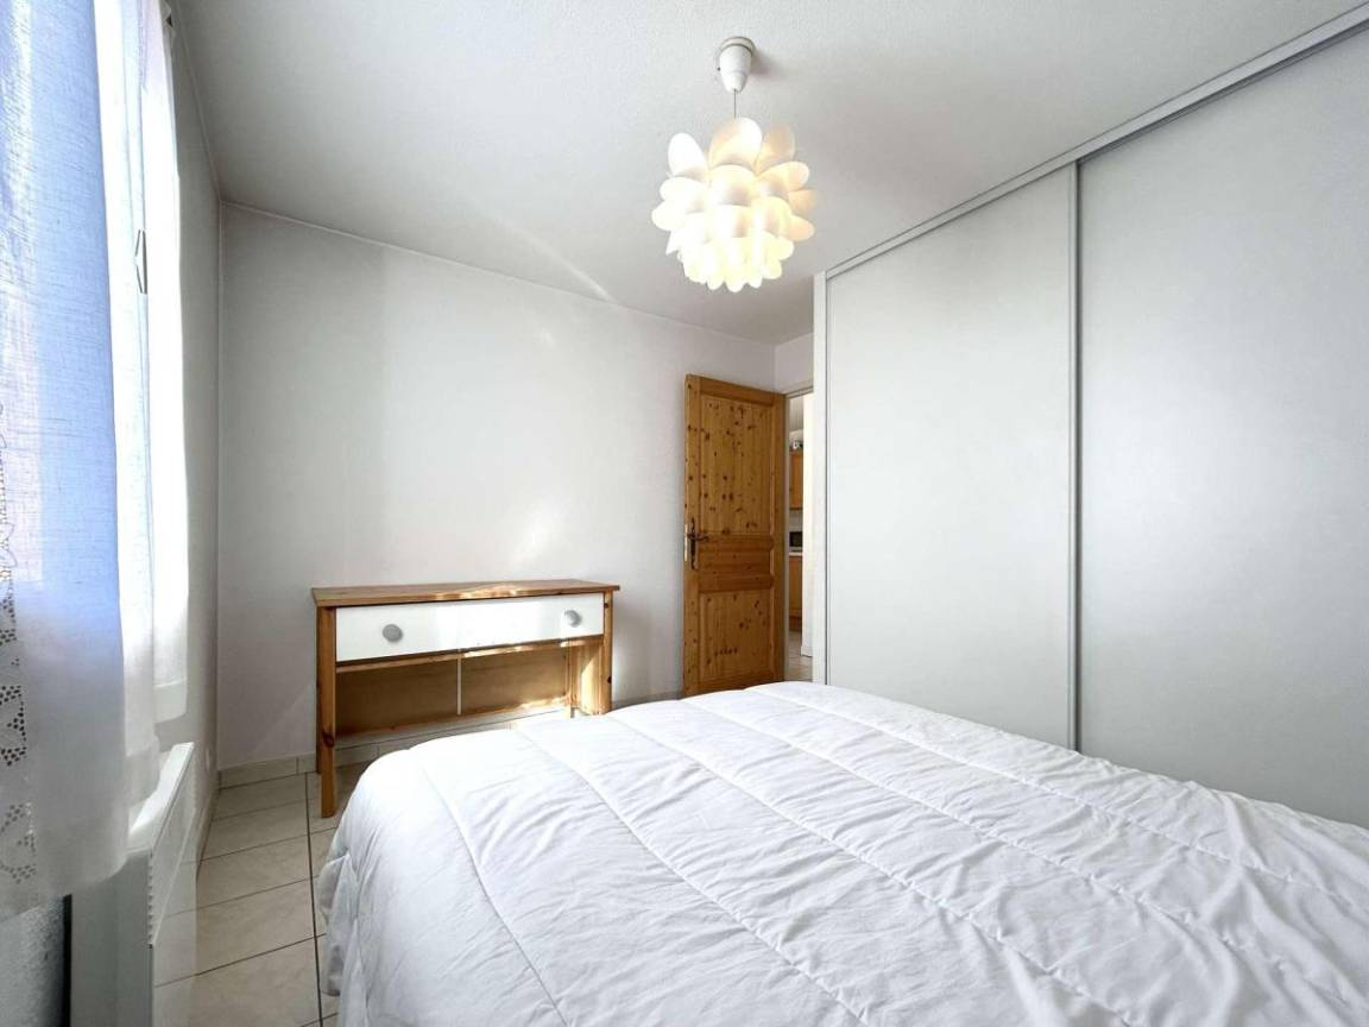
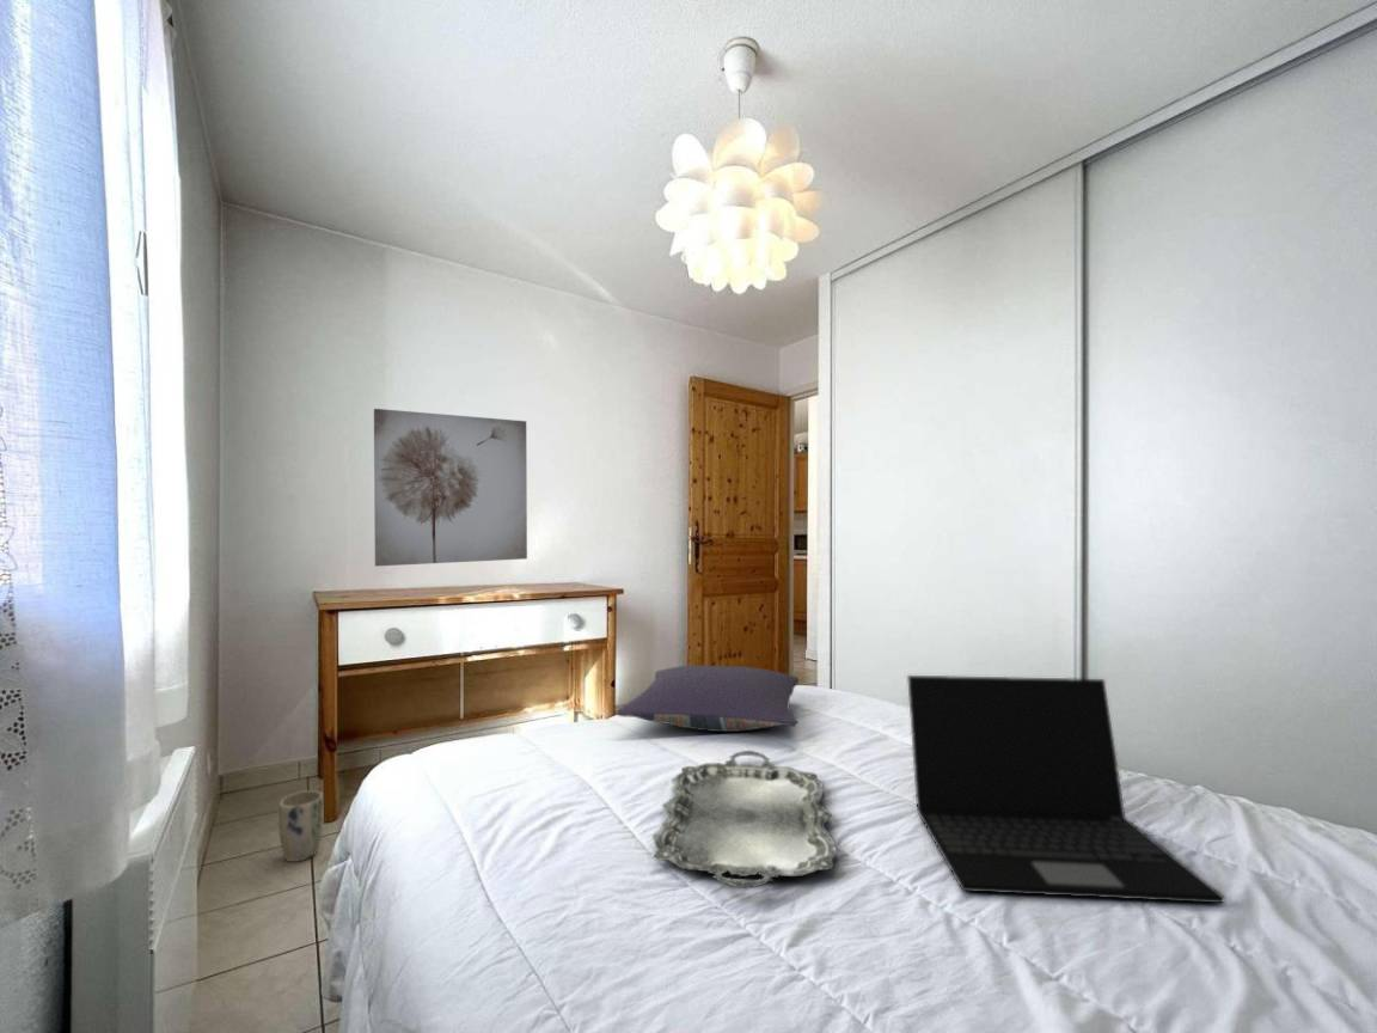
+ pillow [616,665,800,733]
+ plant pot [277,789,325,863]
+ serving tray [651,750,838,890]
+ wall art [373,408,528,568]
+ laptop [906,674,1226,904]
